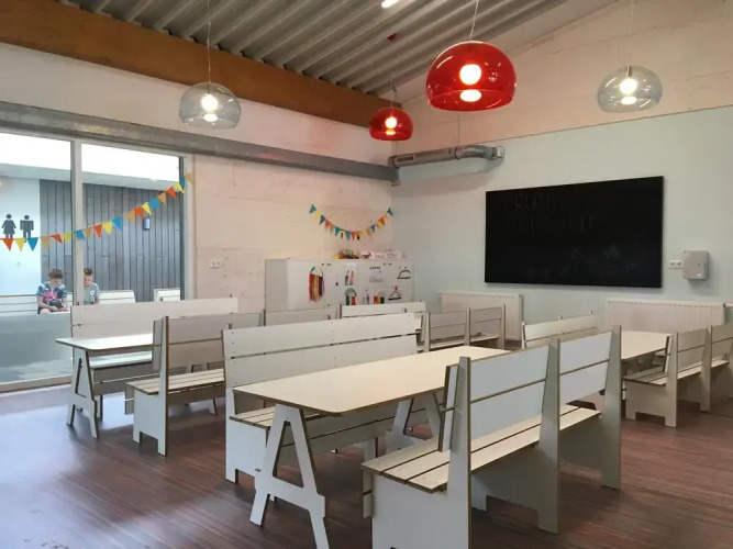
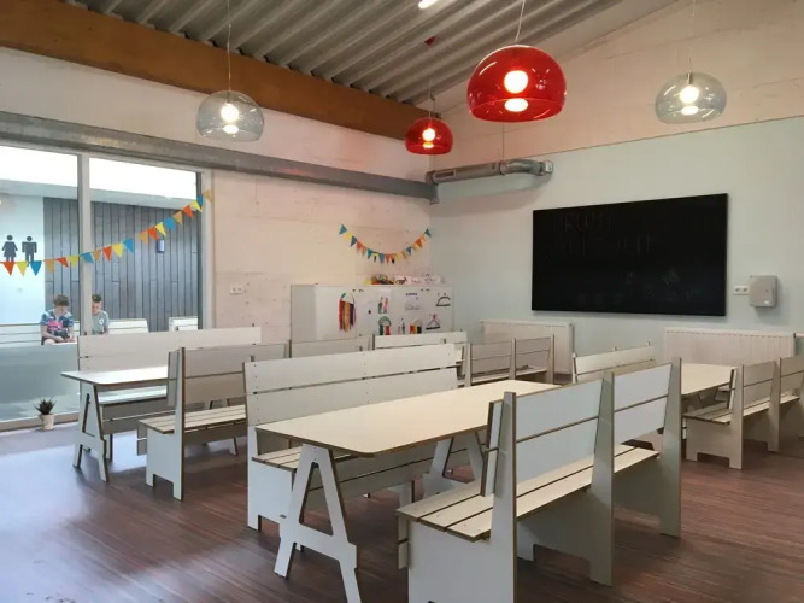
+ potted plant [34,394,57,432]
